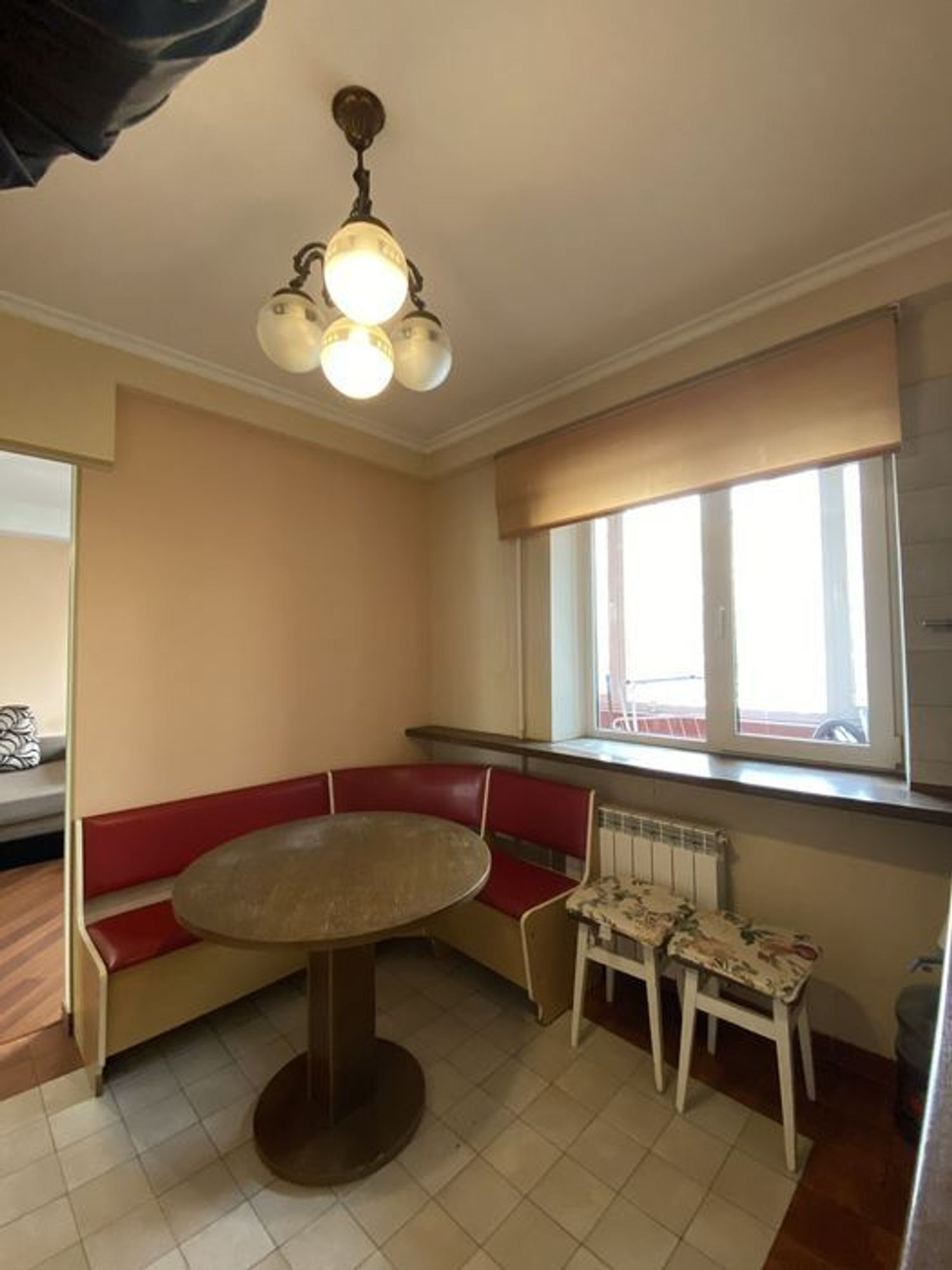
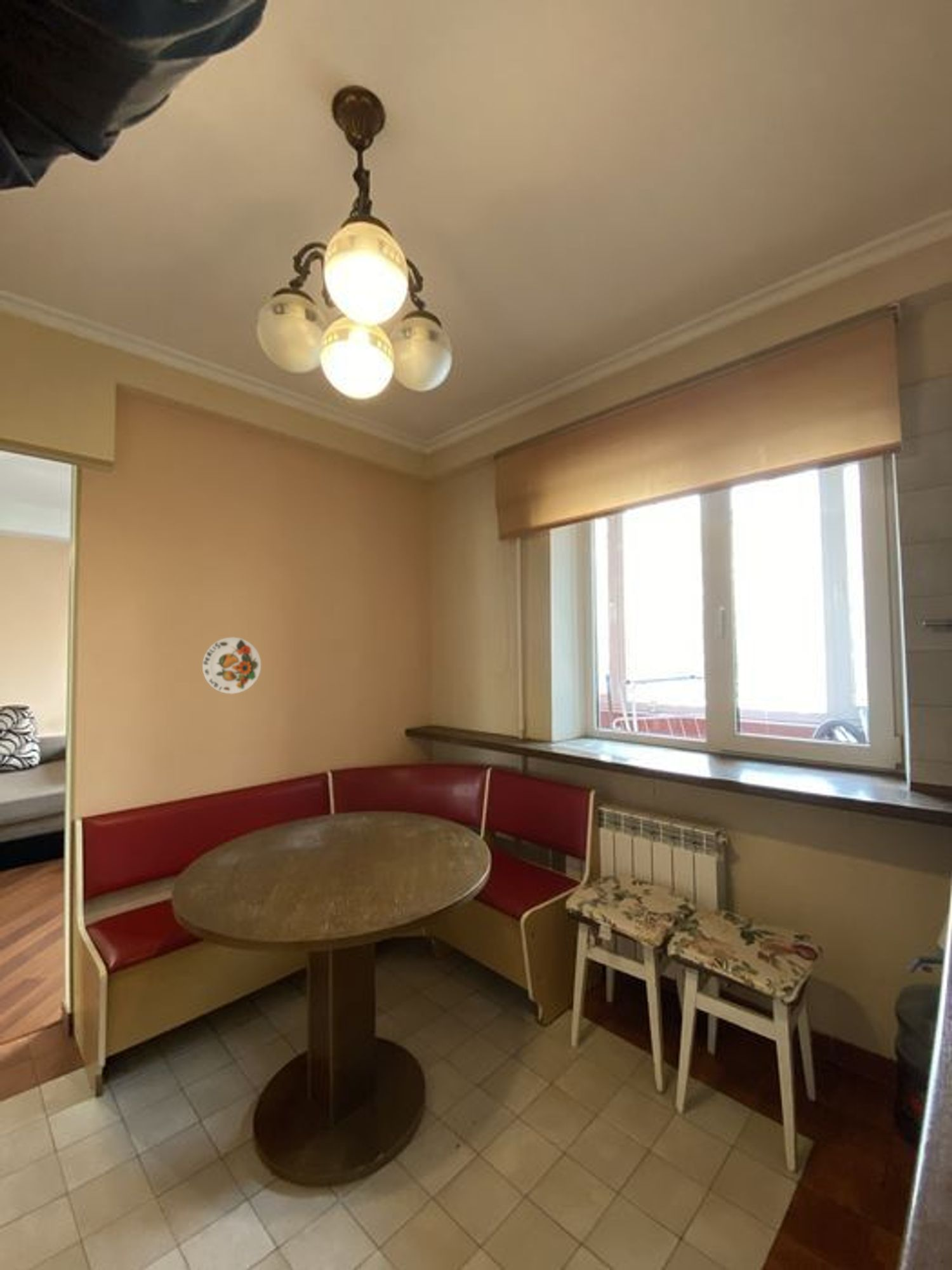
+ decorative plate [202,636,261,695]
